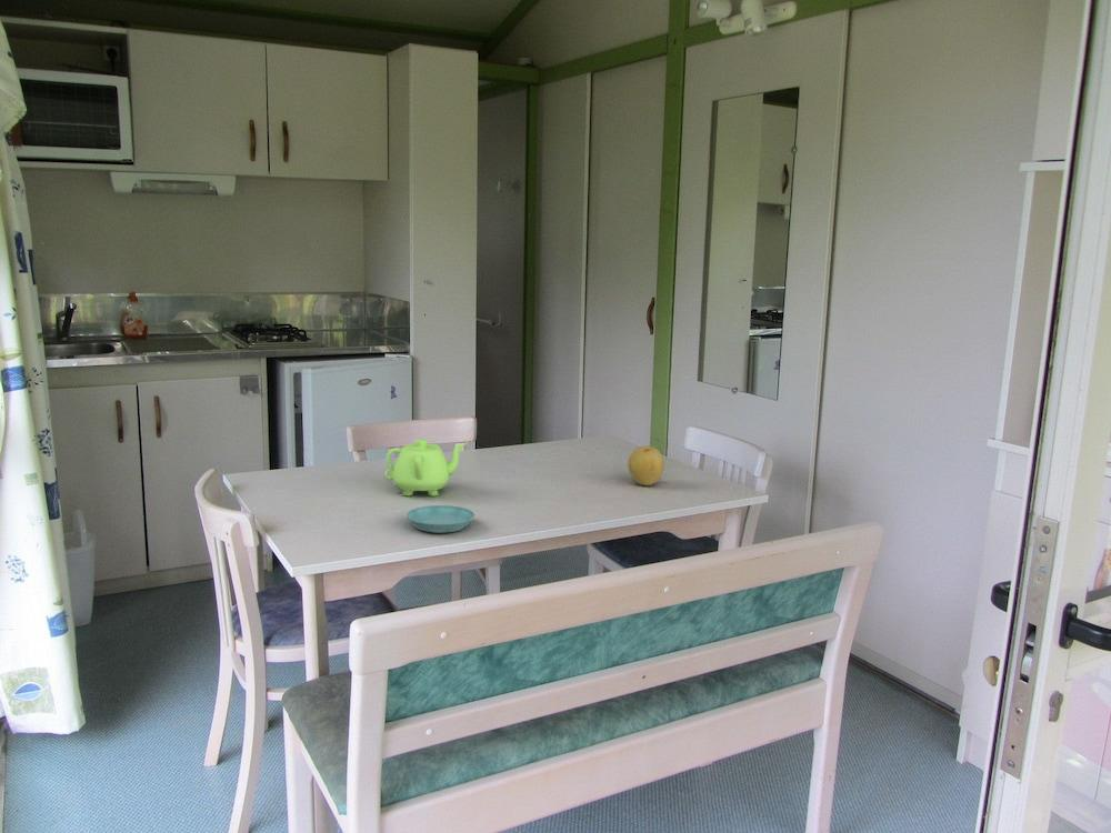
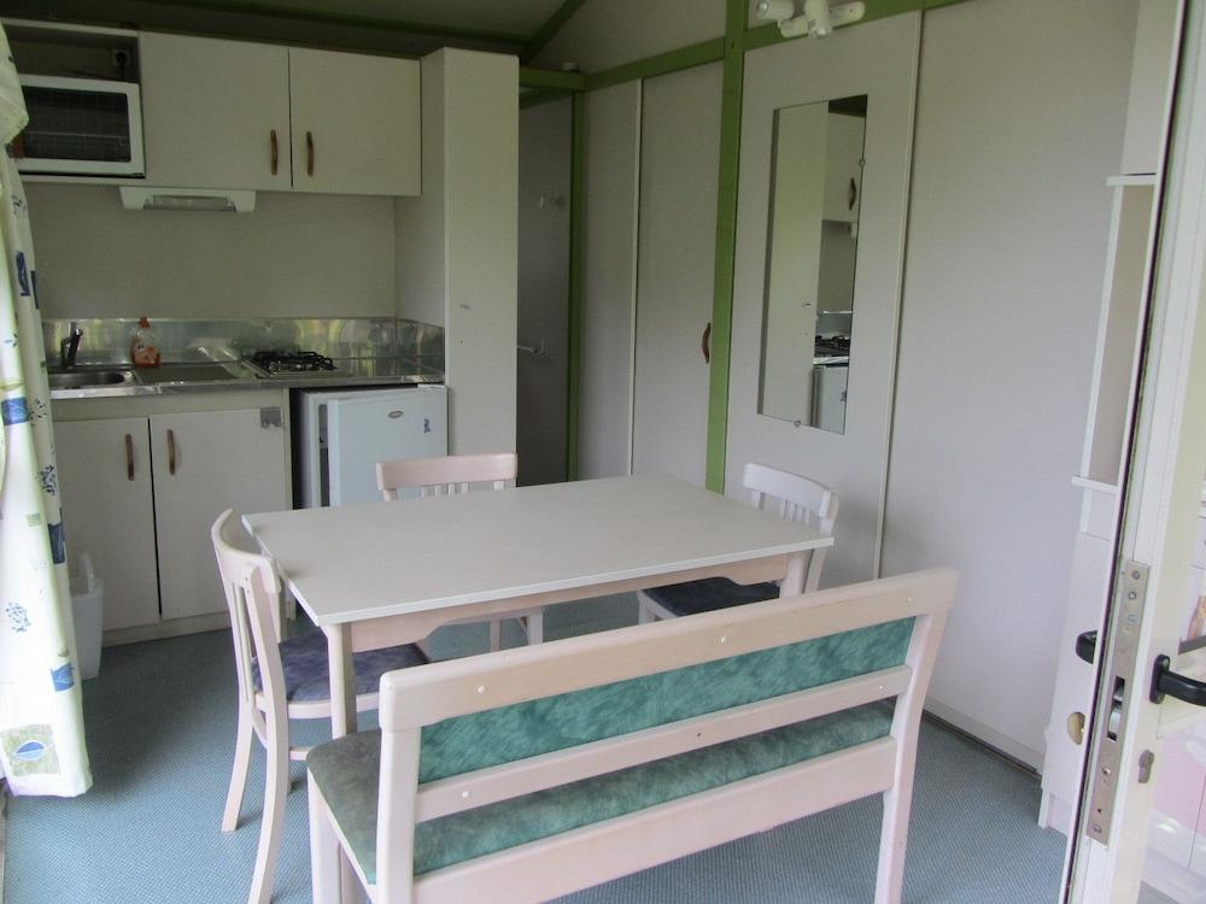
- fruit [628,445,665,486]
- saucer [404,504,476,534]
- teapot [383,438,468,498]
